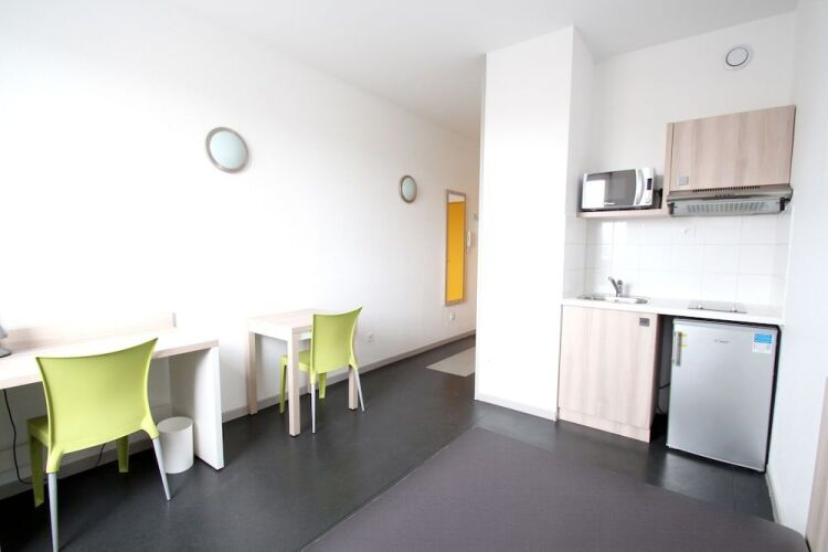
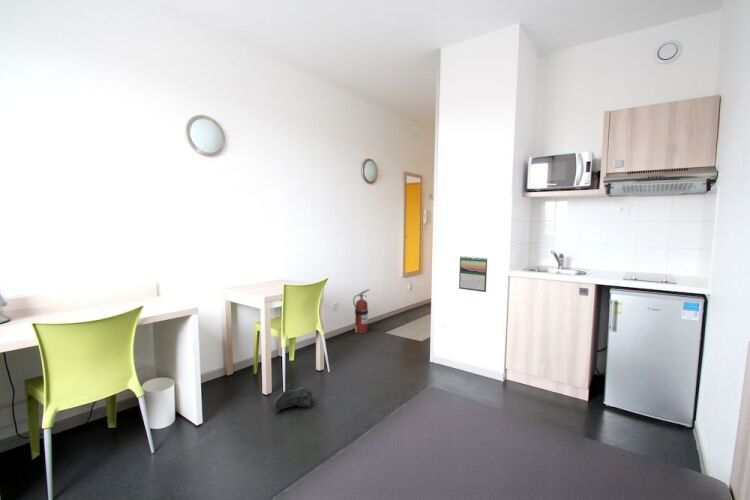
+ calendar [458,255,488,293]
+ fire extinguisher [352,288,371,334]
+ sneaker [272,386,313,411]
